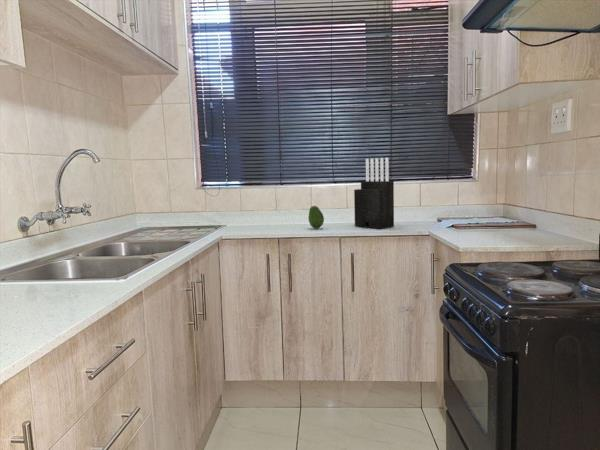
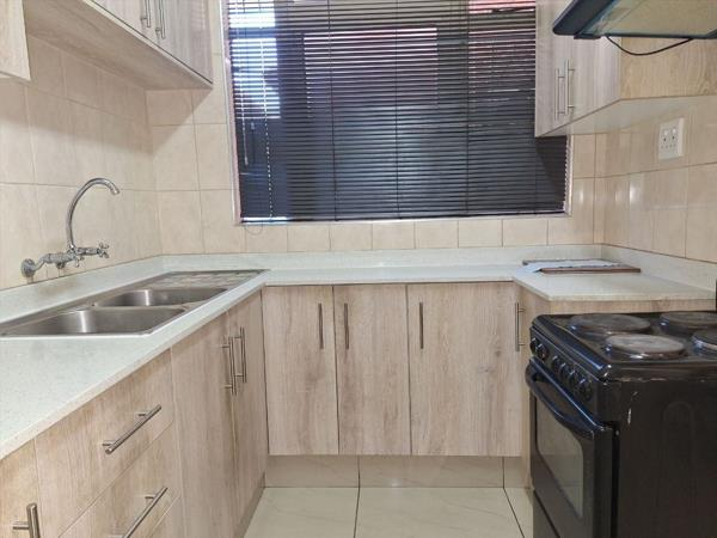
- fruit [307,205,325,229]
- knife block [353,157,395,230]
